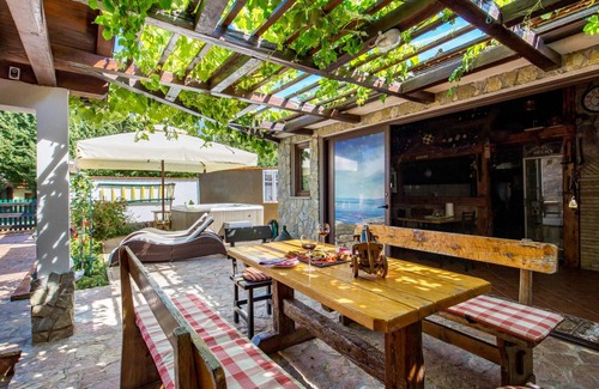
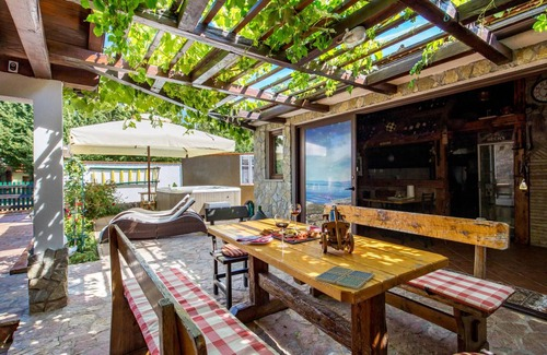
+ drink coaster [314,265,375,291]
